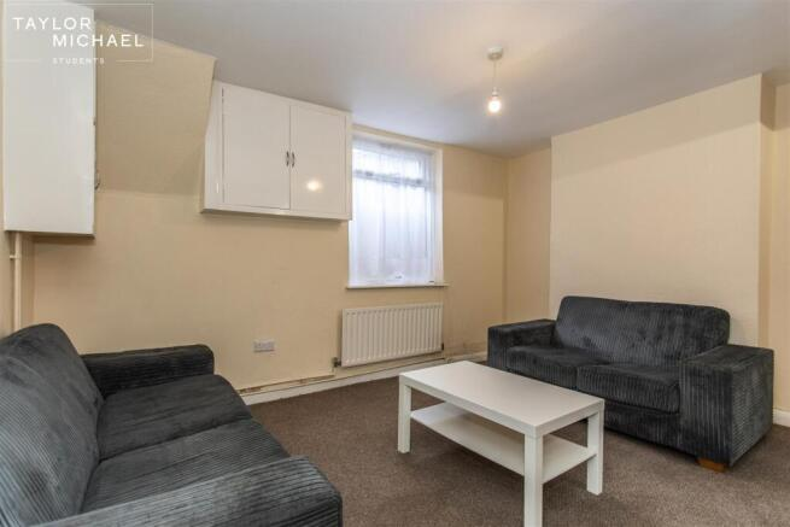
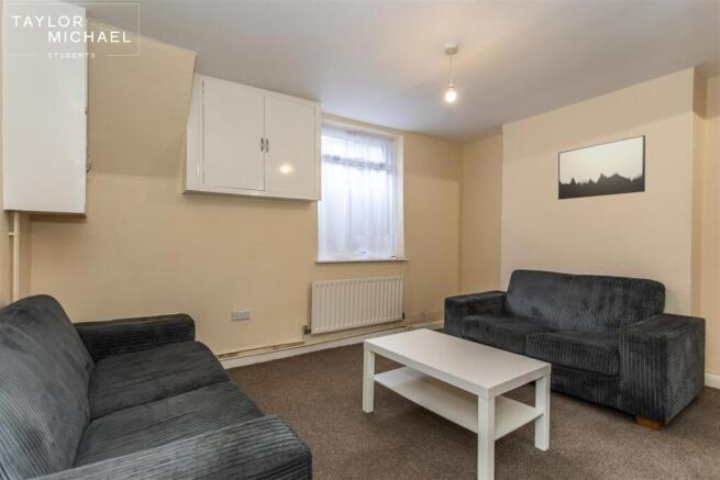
+ wall art [557,134,646,201]
